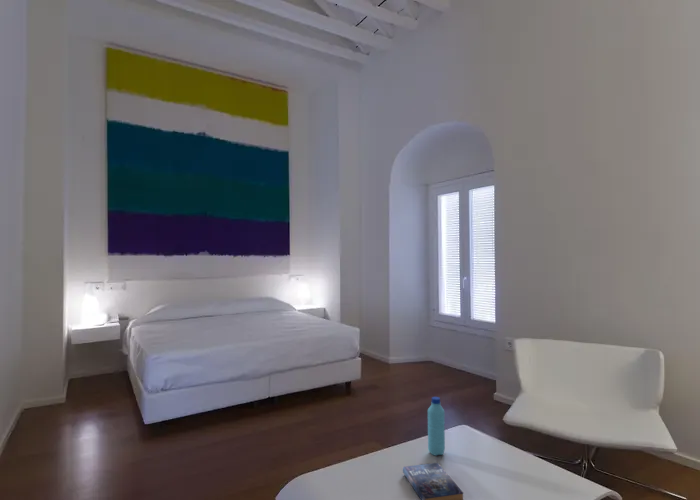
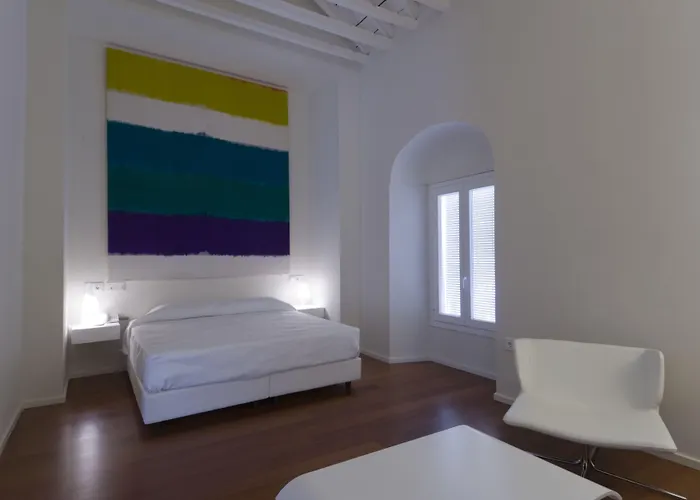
- book [402,462,465,500]
- water bottle [427,396,446,457]
